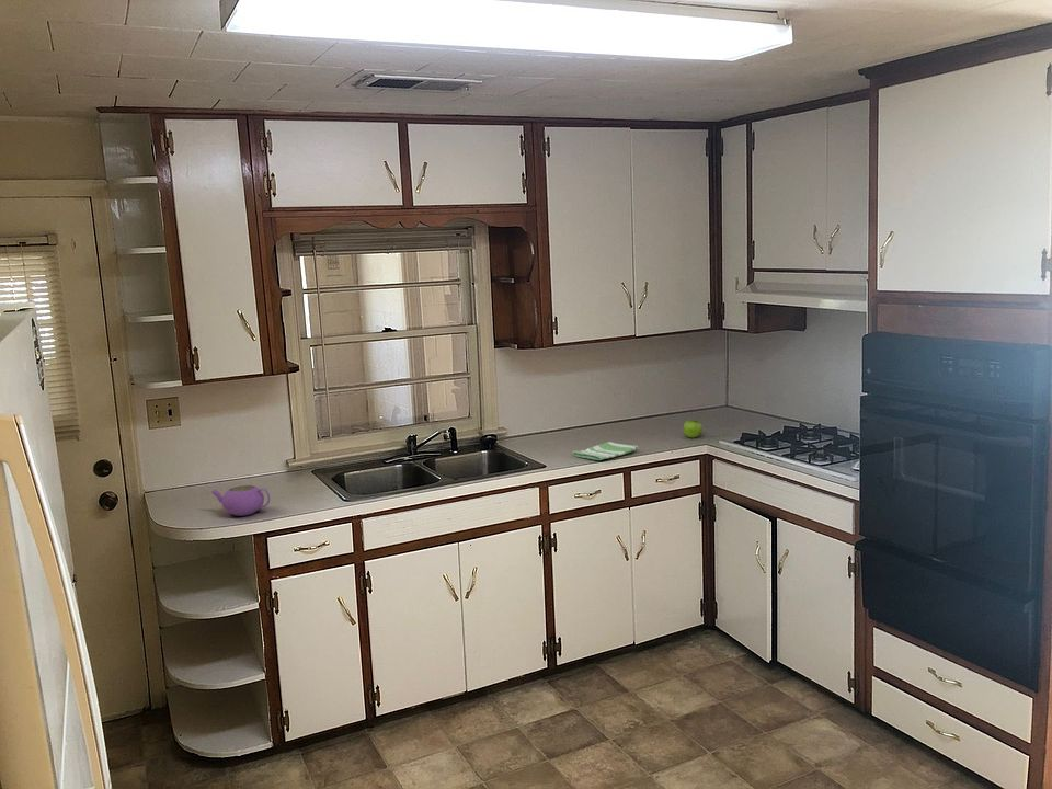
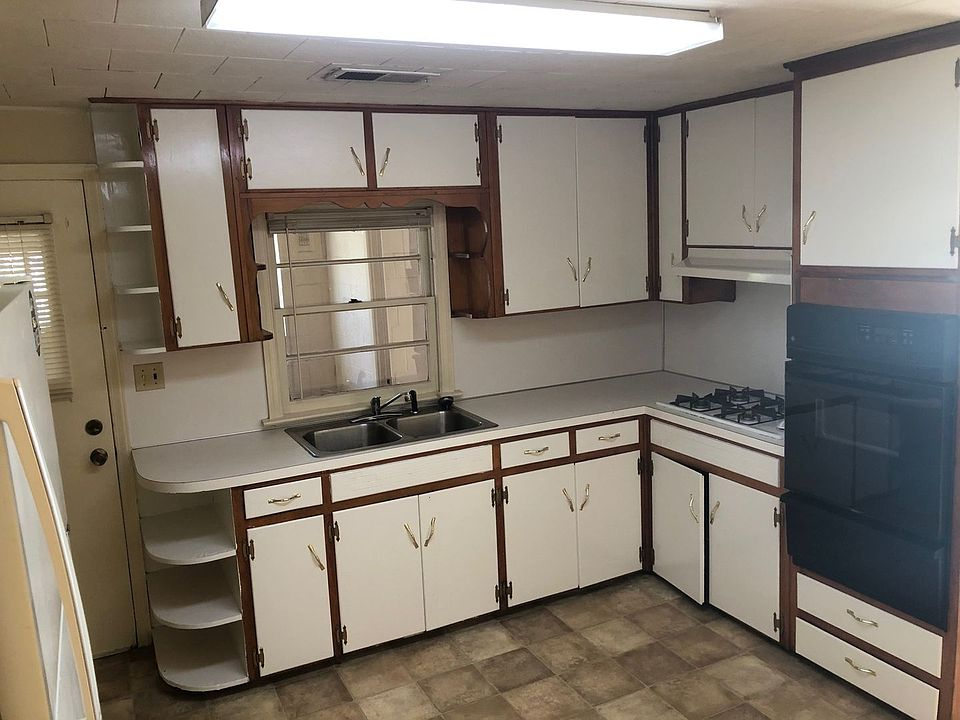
- fruit [683,419,704,439]
- teapot [210,484,271,517]
- dish towel [571,441,639,461]
